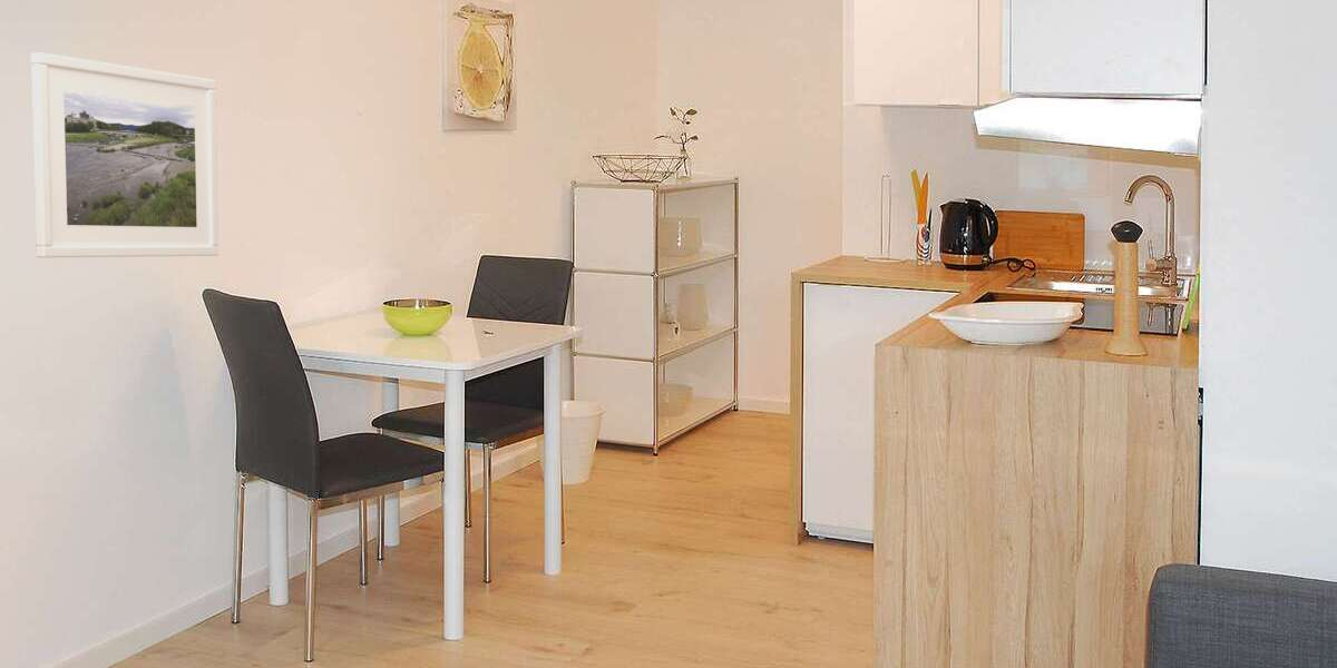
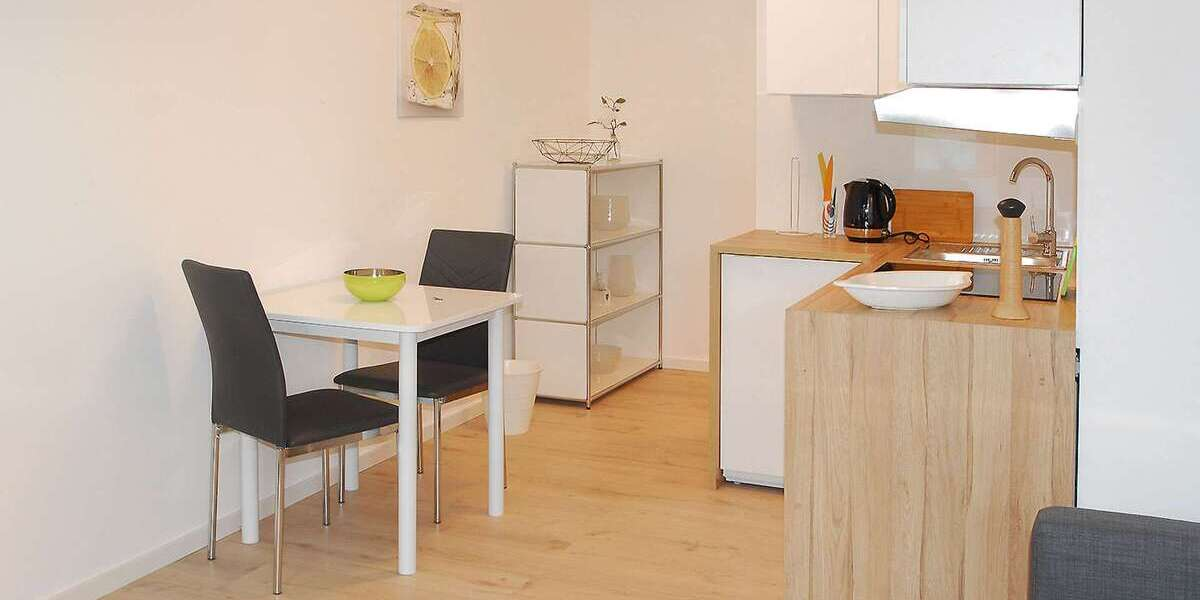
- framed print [30,51,219,258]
